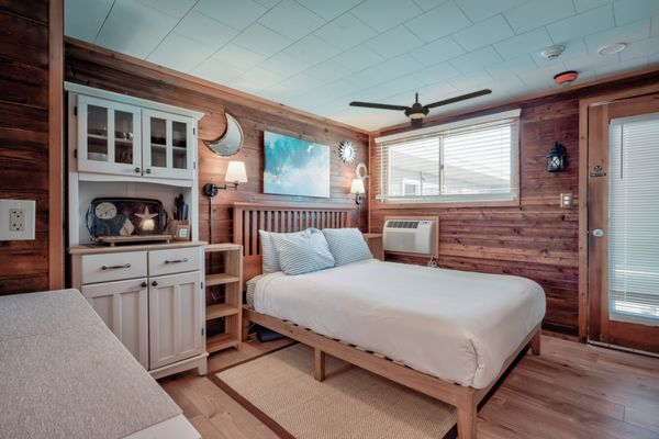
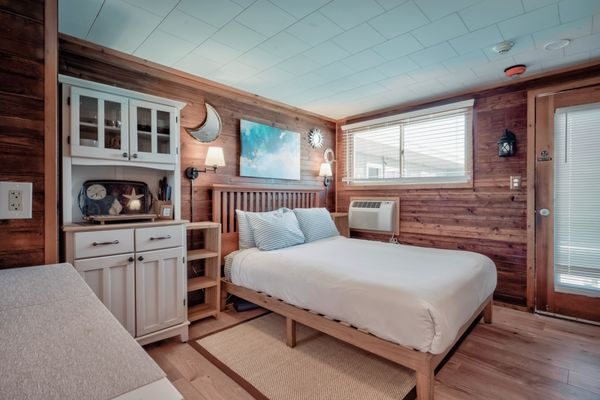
- ceiling fan [348,88,493,130]
